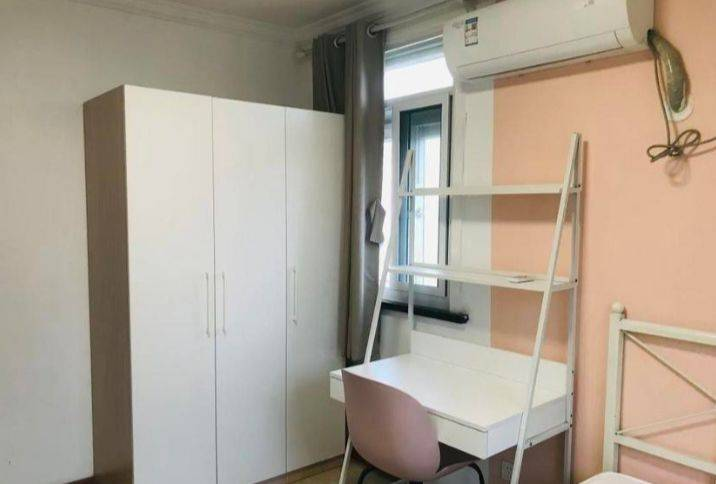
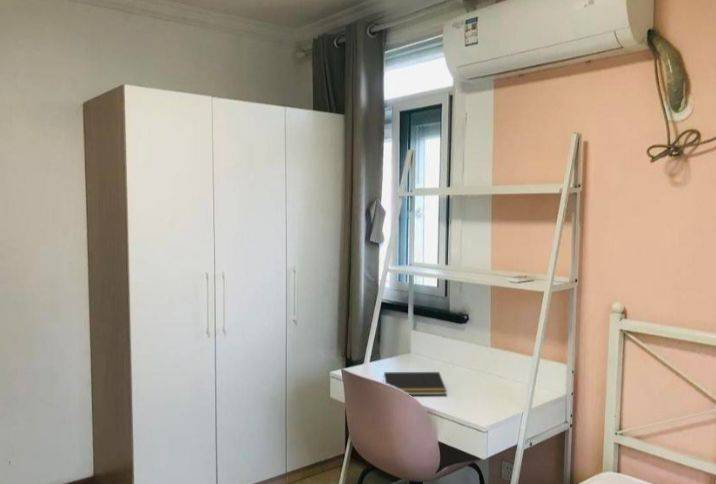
+ notepad [382,371,448,396]
